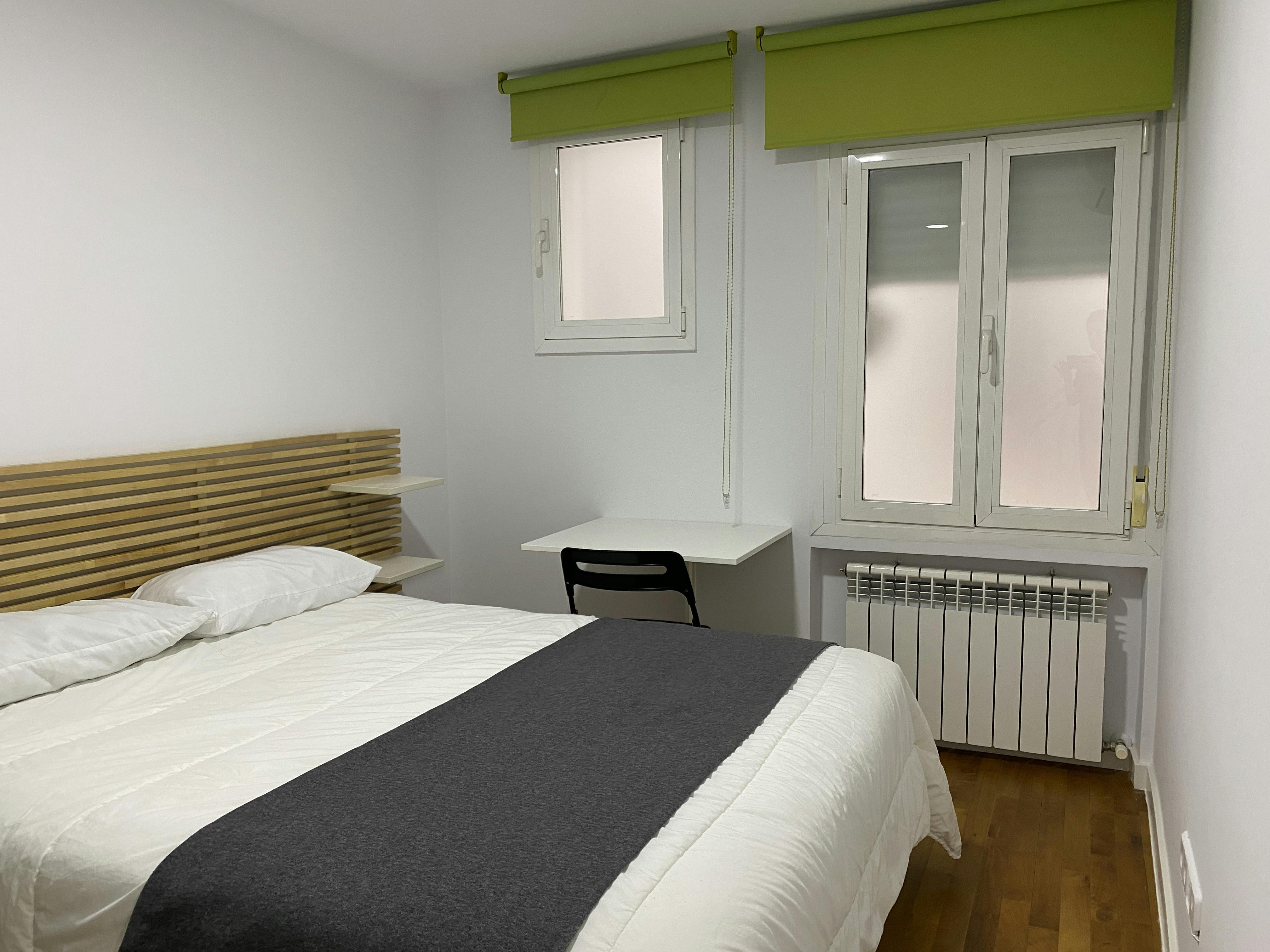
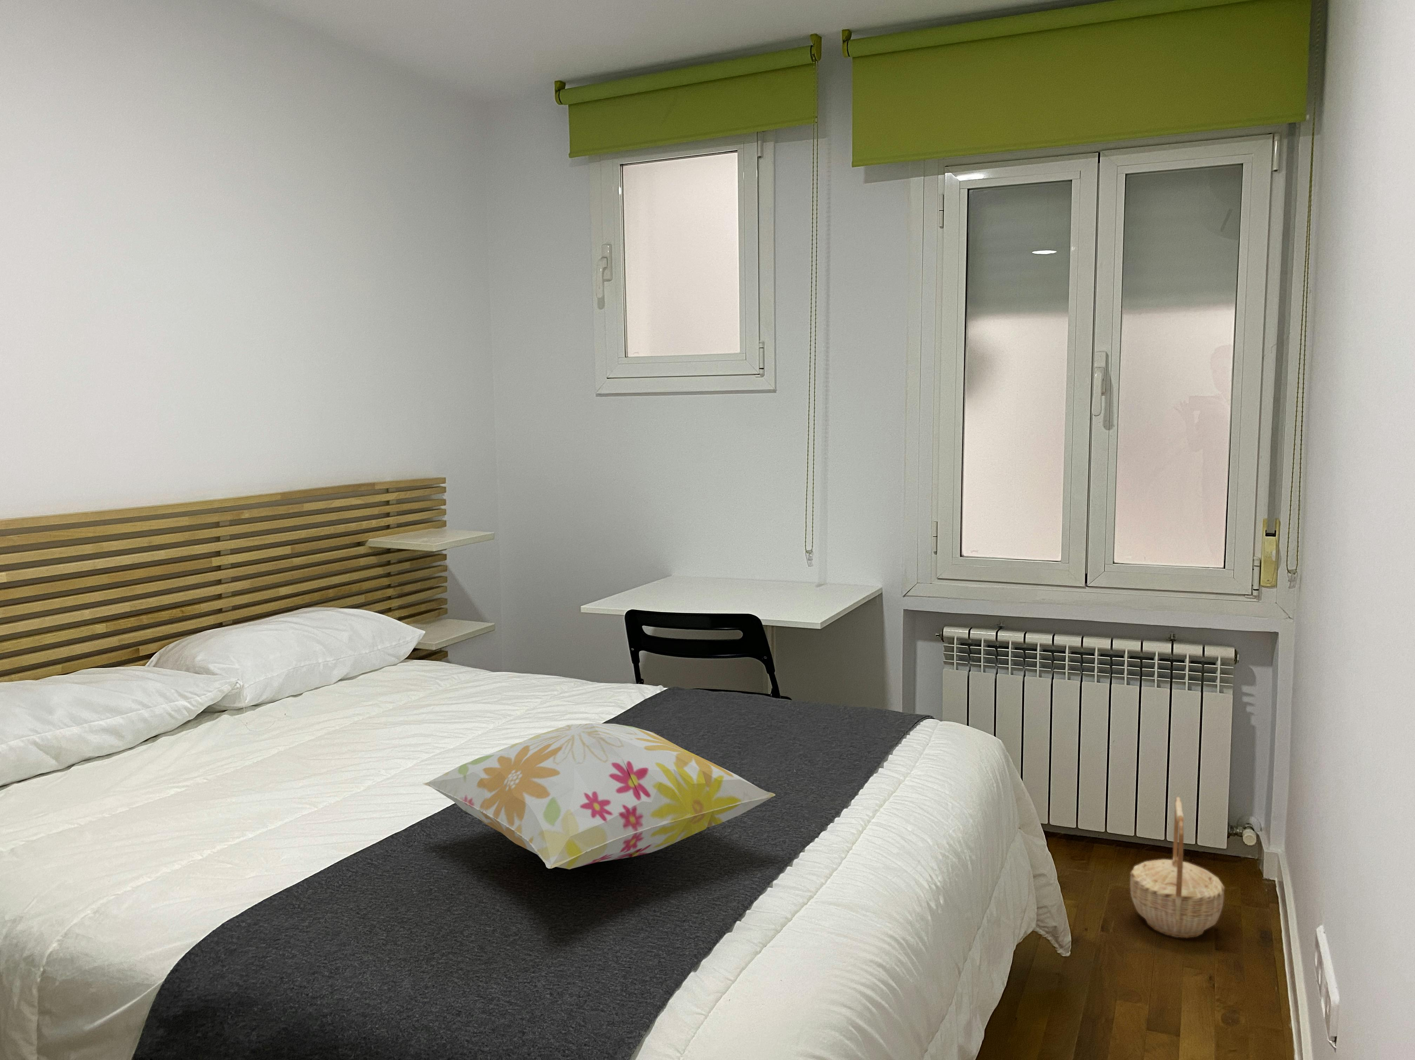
+ basket [1130,796,1226,939]
+ decorative pillow [422,723,775,870]
